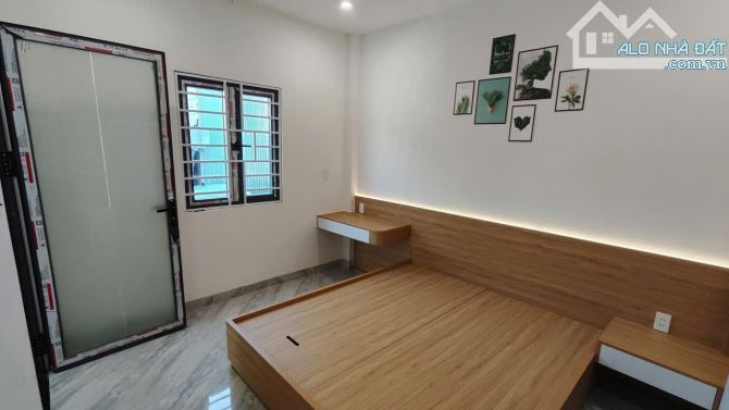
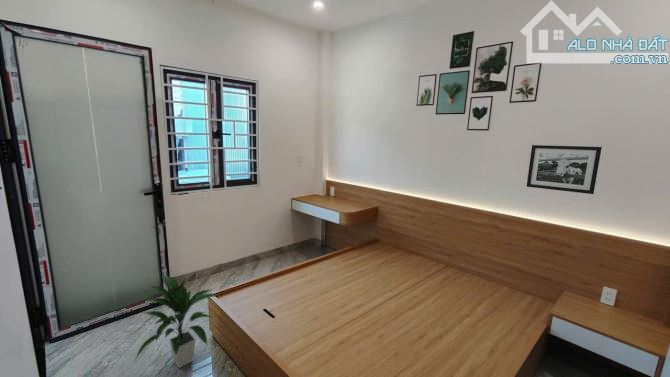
+ indoor plant [133,274,219,369]
+ picture frame [526,144,603,195]
